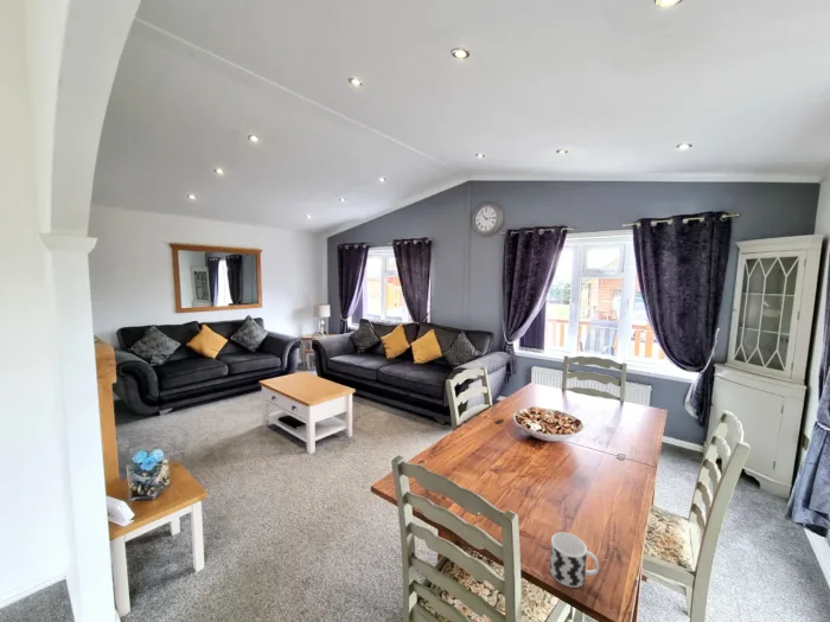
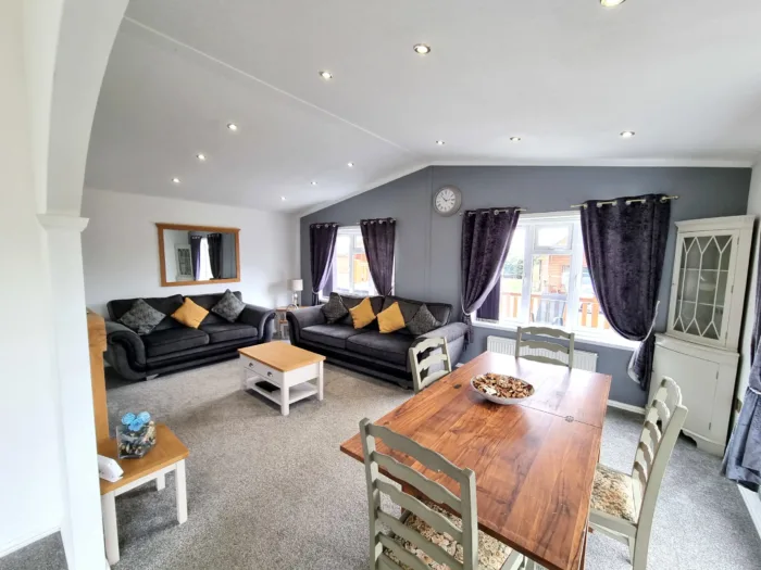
- cup [549,531,600,589]
